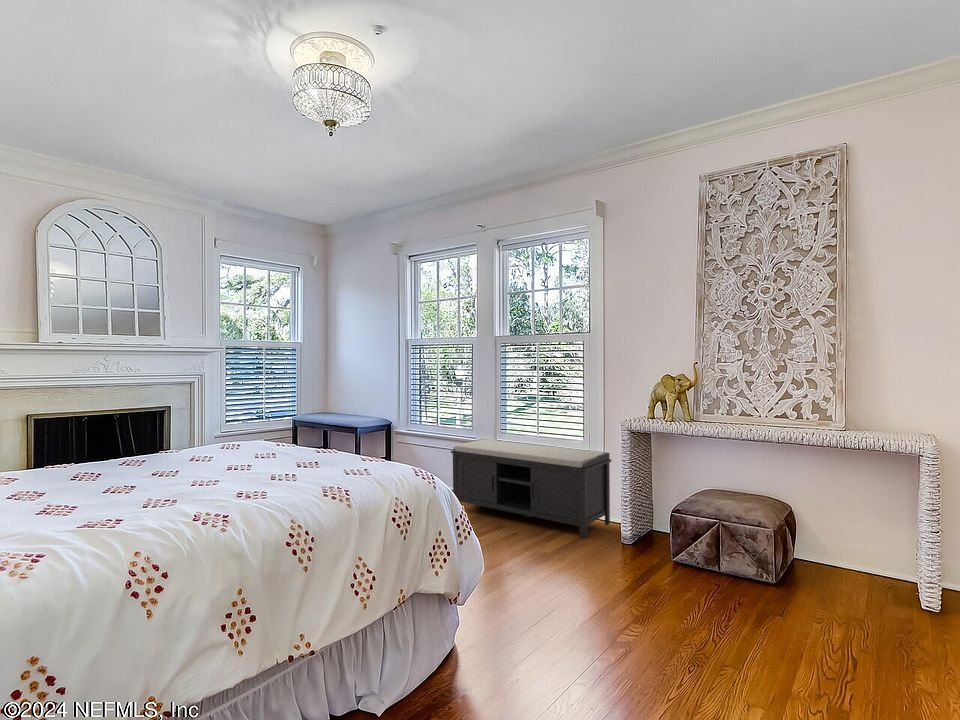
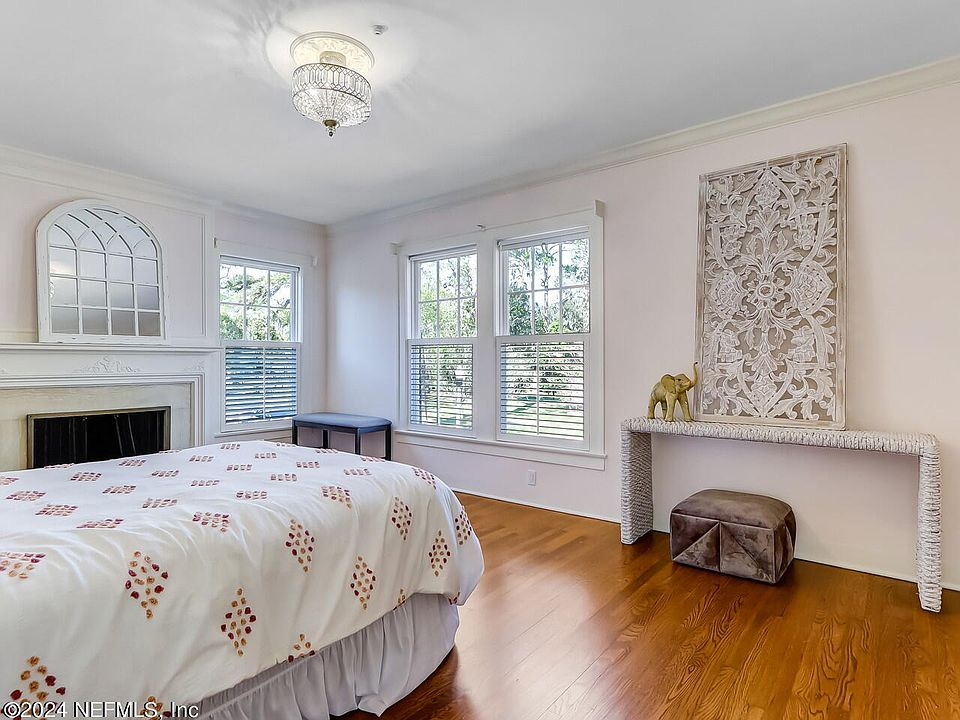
- bench [450,438,612,540]
